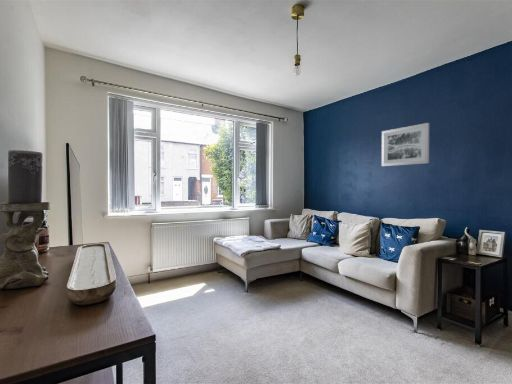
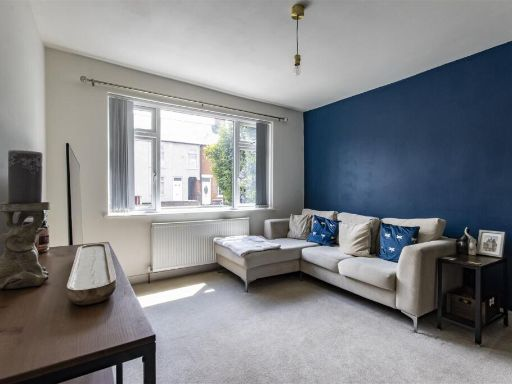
- wall art [381,122,430,167]
